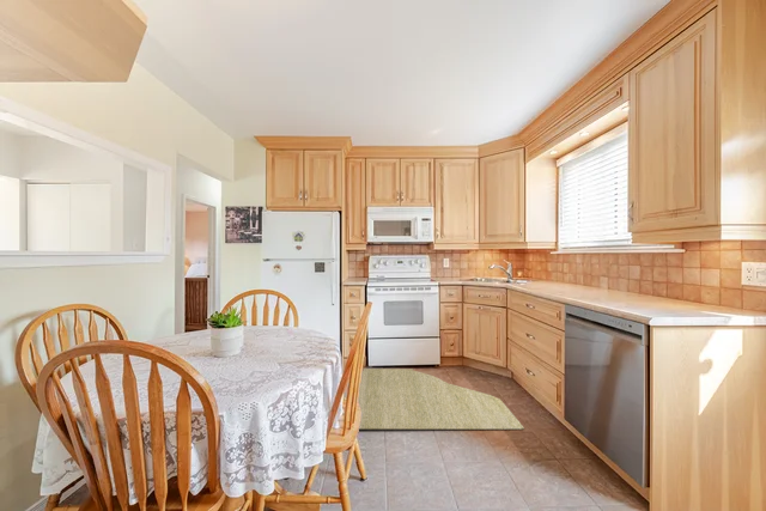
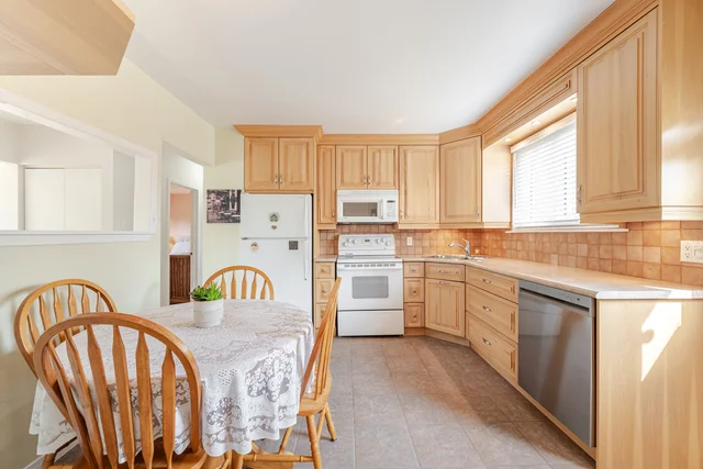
- rug [358,367,525,431]
